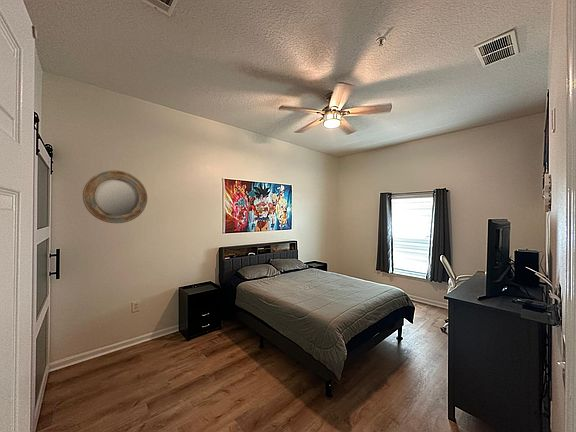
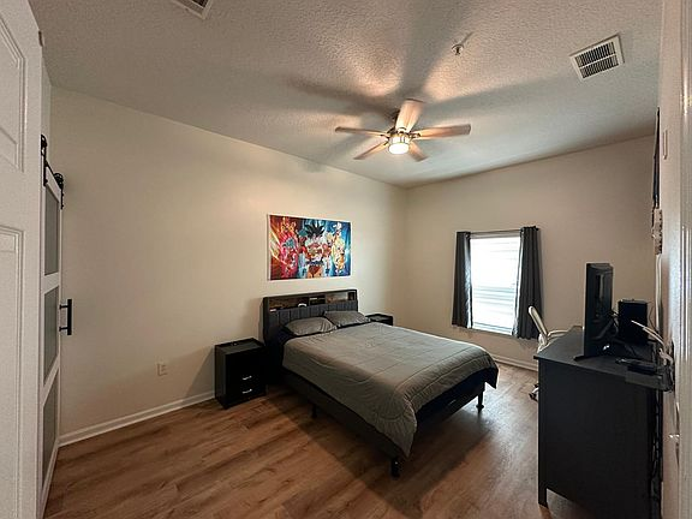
- home mirror [82,169,148,224]
